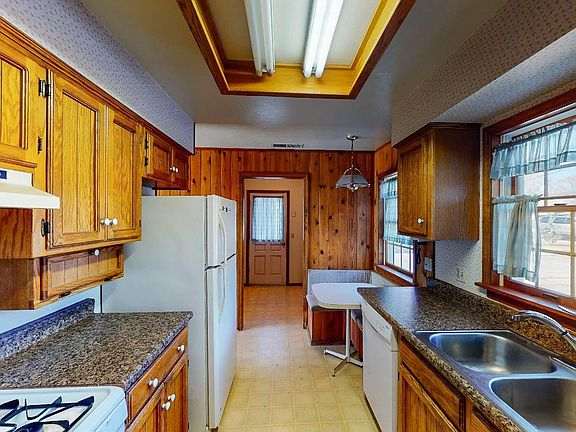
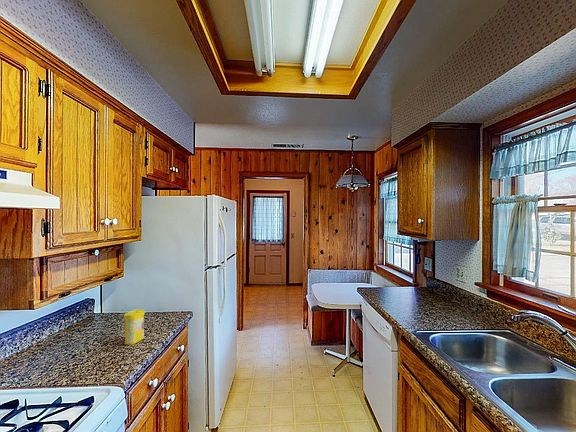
+ canister [123,308,146,346]
